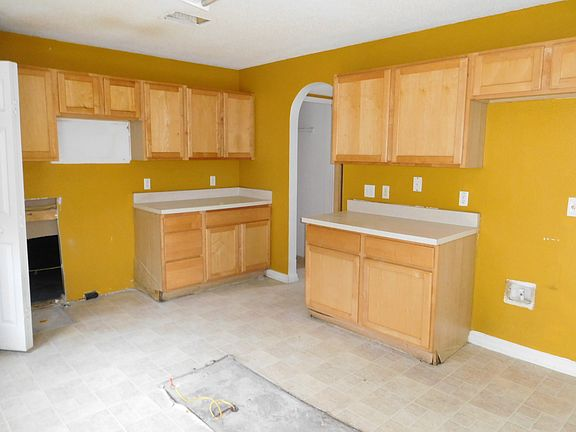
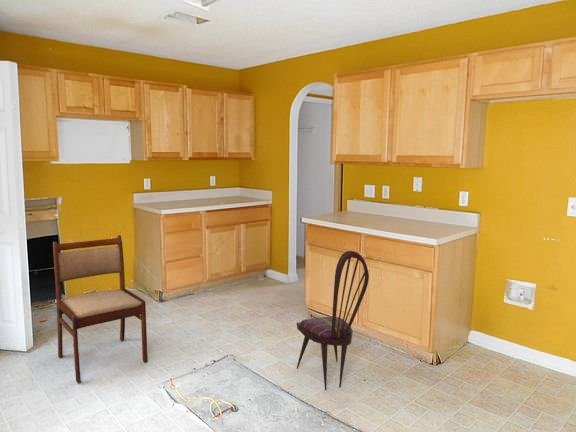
+ dining chair [295,250,370,391]
+ dining chair [52,234,148,384]
